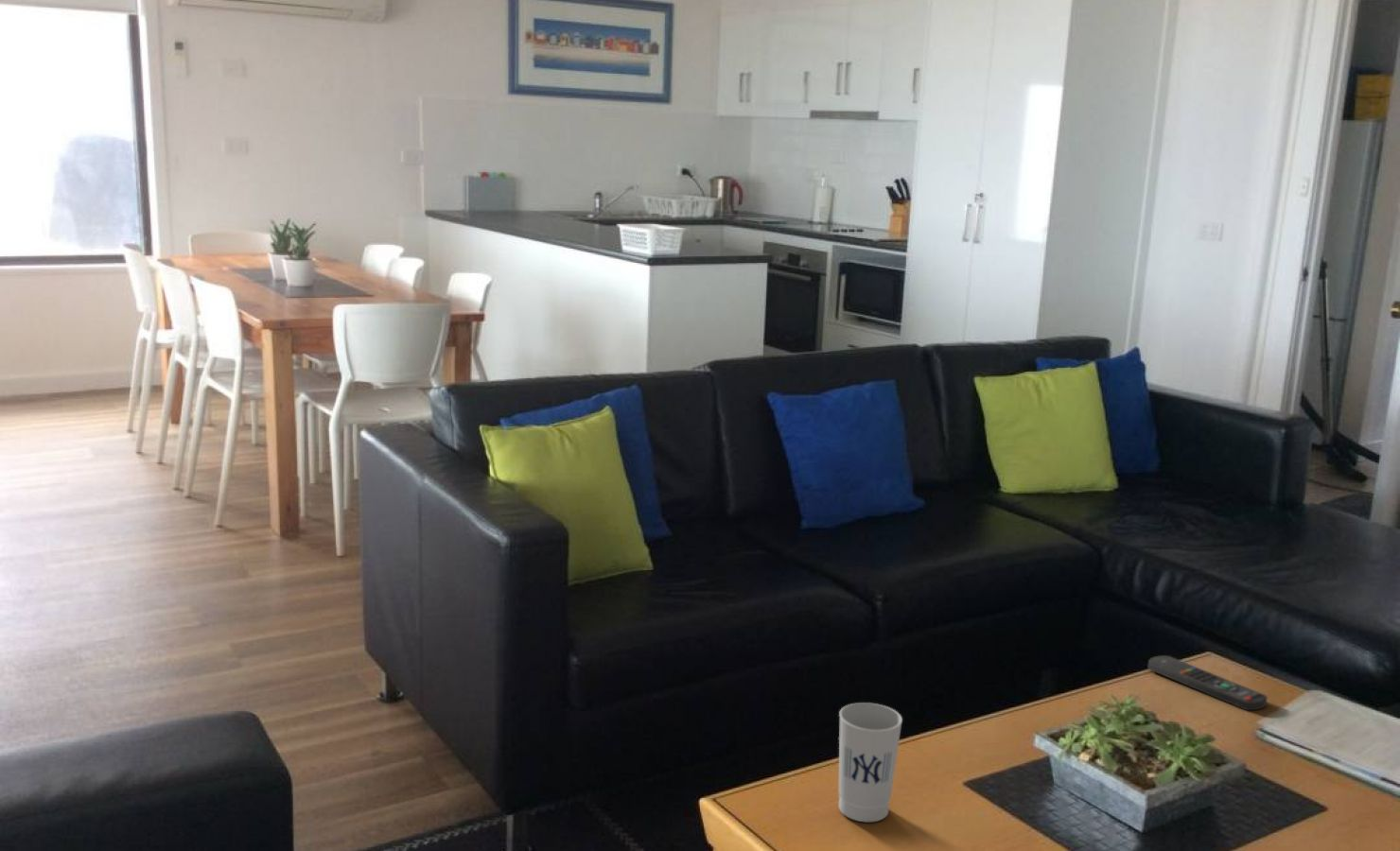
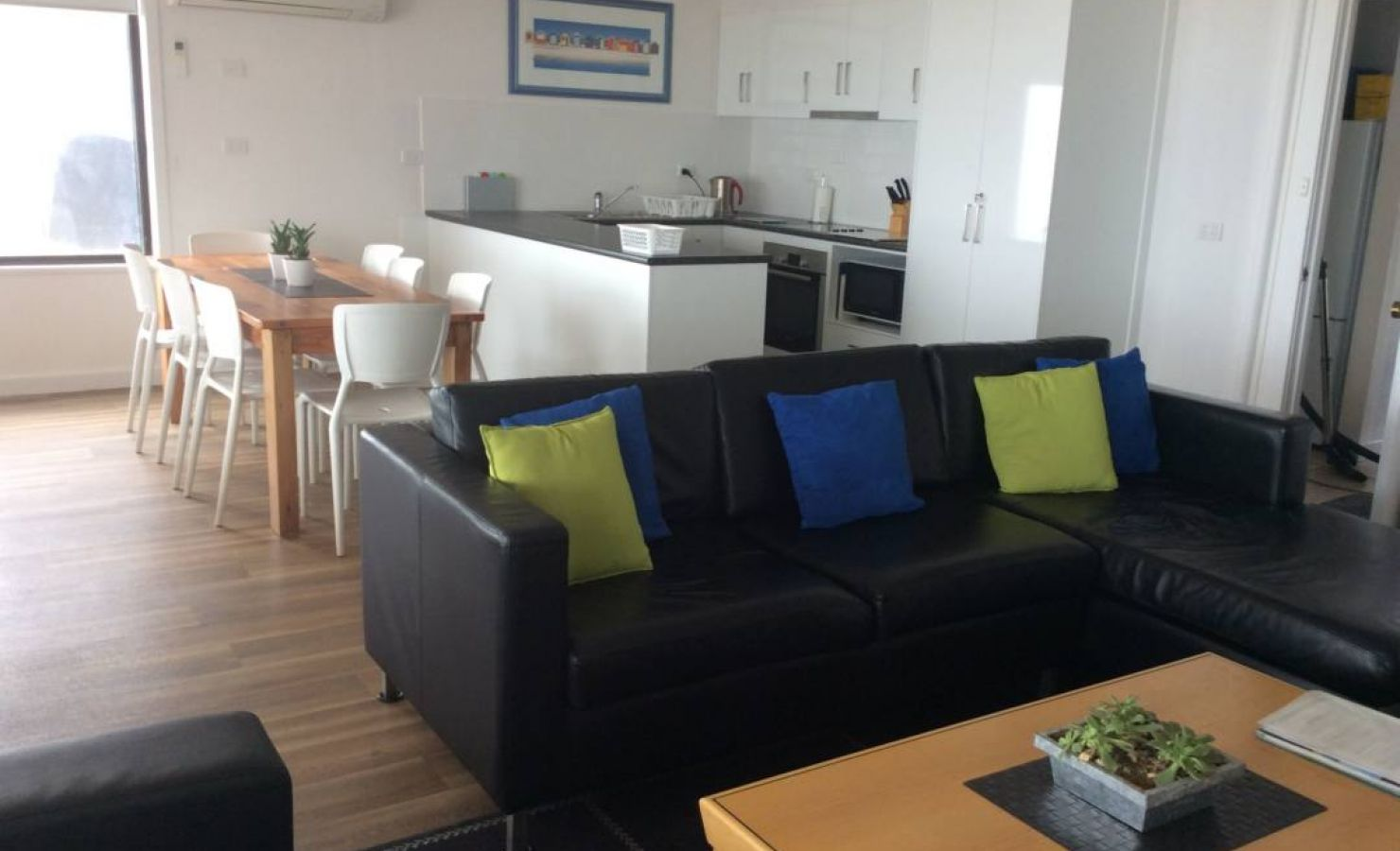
- remote control [1146,655,1269,711]
- cup [838,702,903,823]
